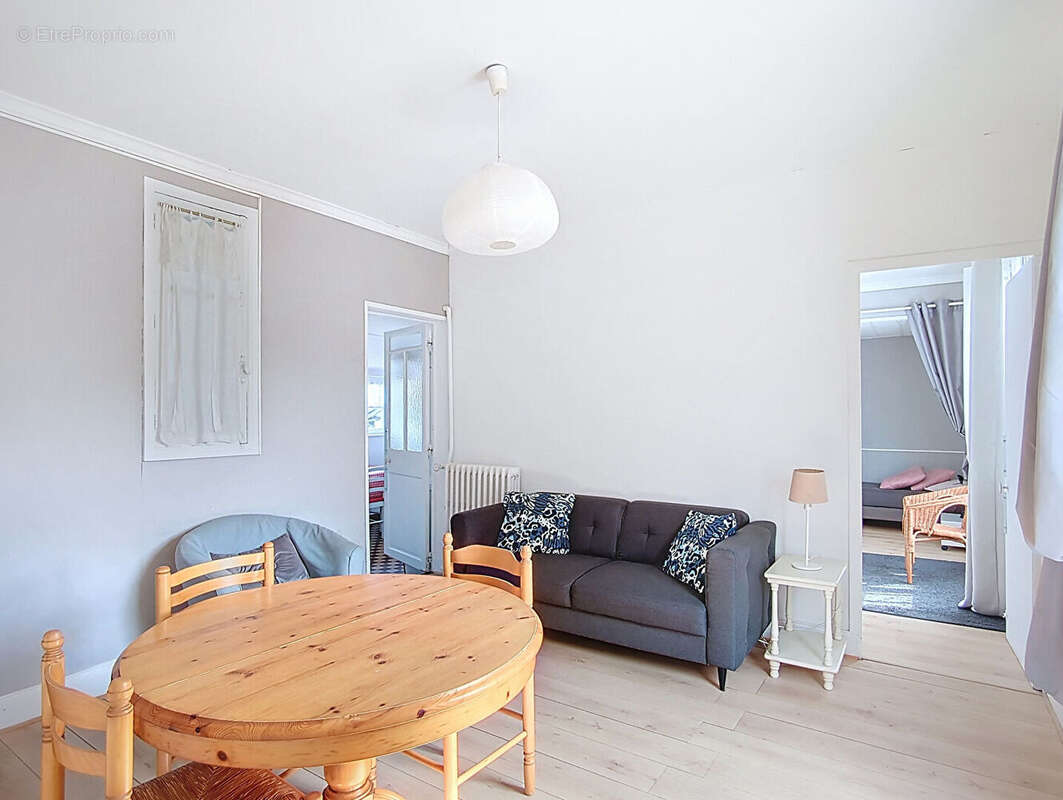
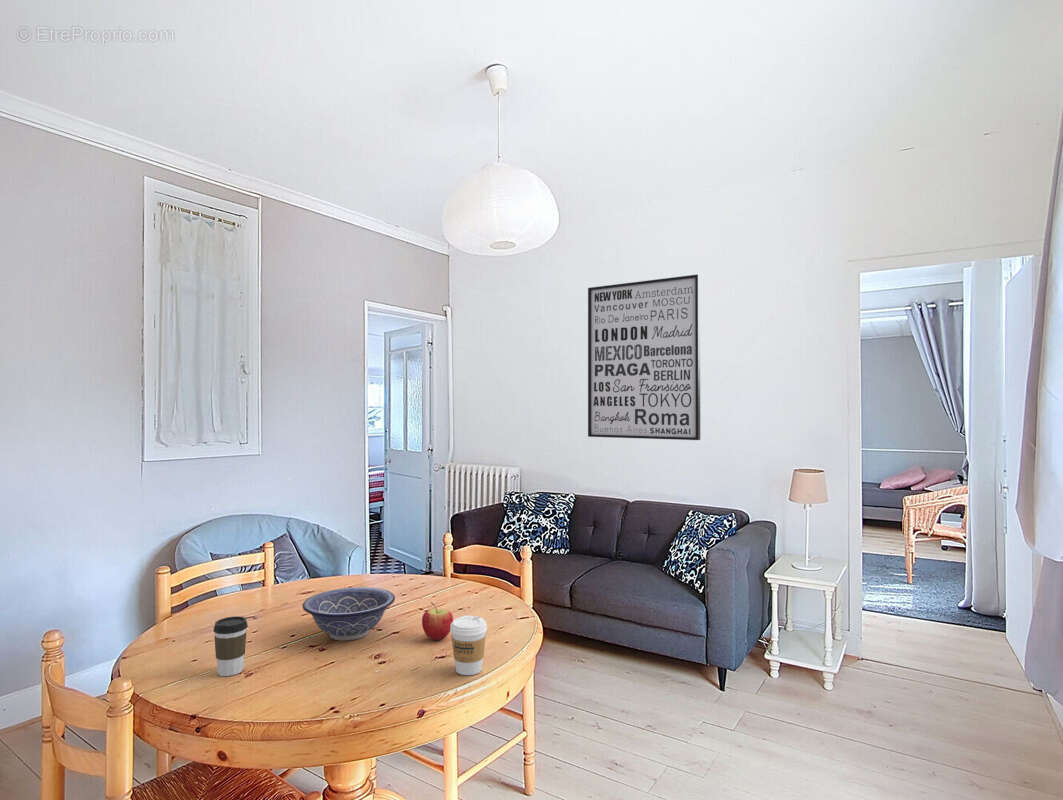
+ coffee cup [213,615,249,677]
+ decorative bowl [301,586,396,642]
+ wall art [587,273,701,441]
+ coffee cup [450,615,488,676]
+ apple [421,601,454,641]
